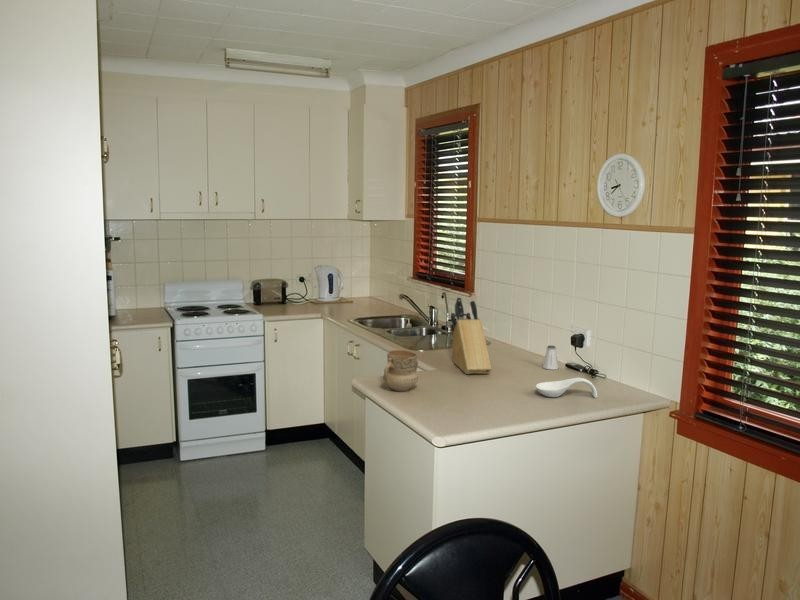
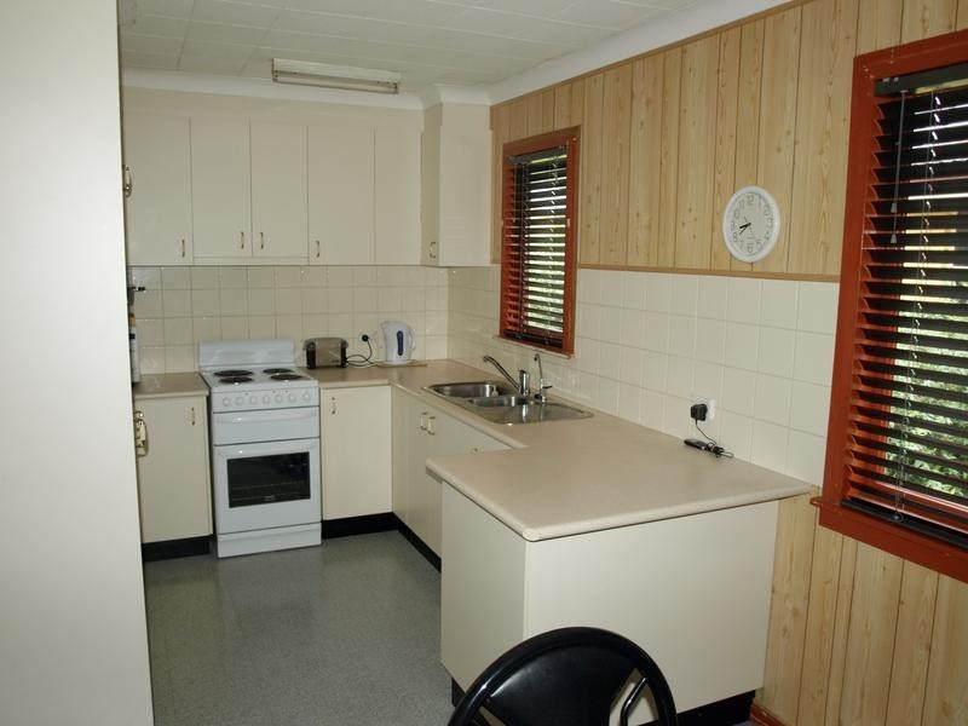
- mug [382,348,419,392]
- spoon rest [535,377,598,399]
- knife block [450,296,492,375]
- saltshaker [542,344,560,371]
